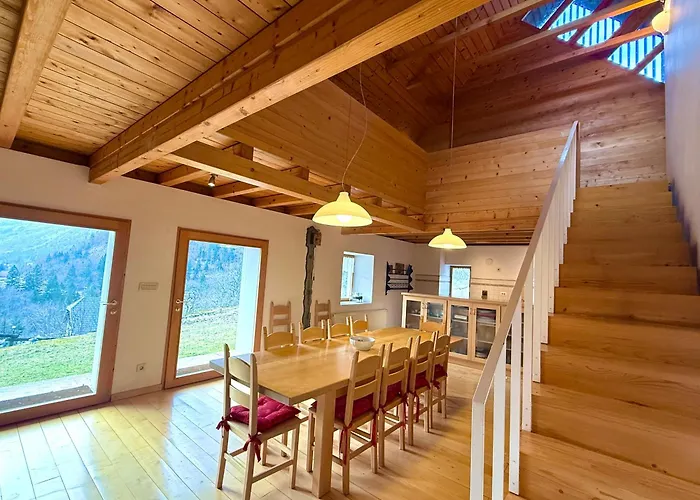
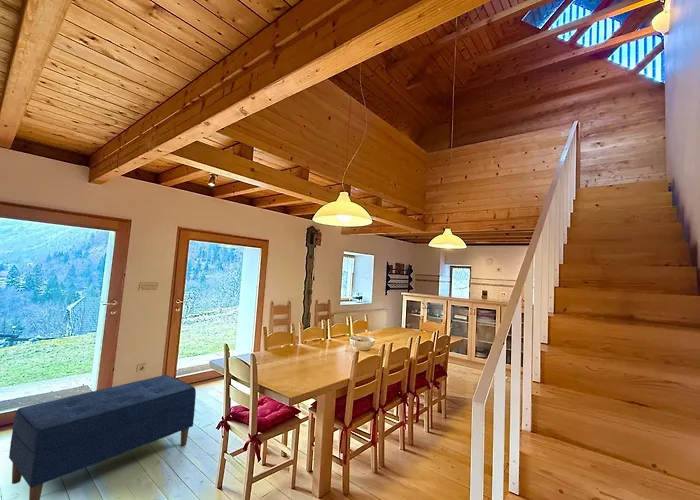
+ bench [8,374,197,500]
